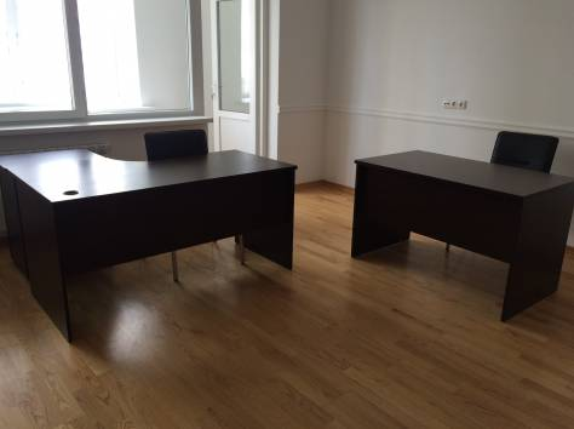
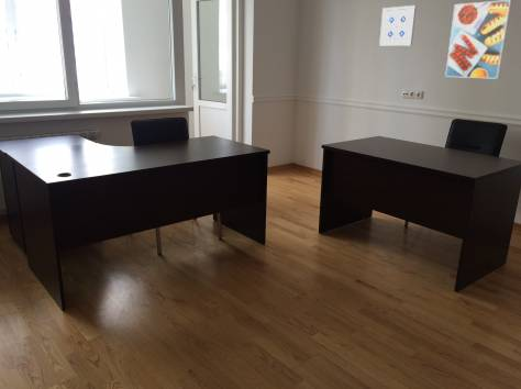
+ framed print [444,0,512,80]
+ wall art [378,4,418,47]
